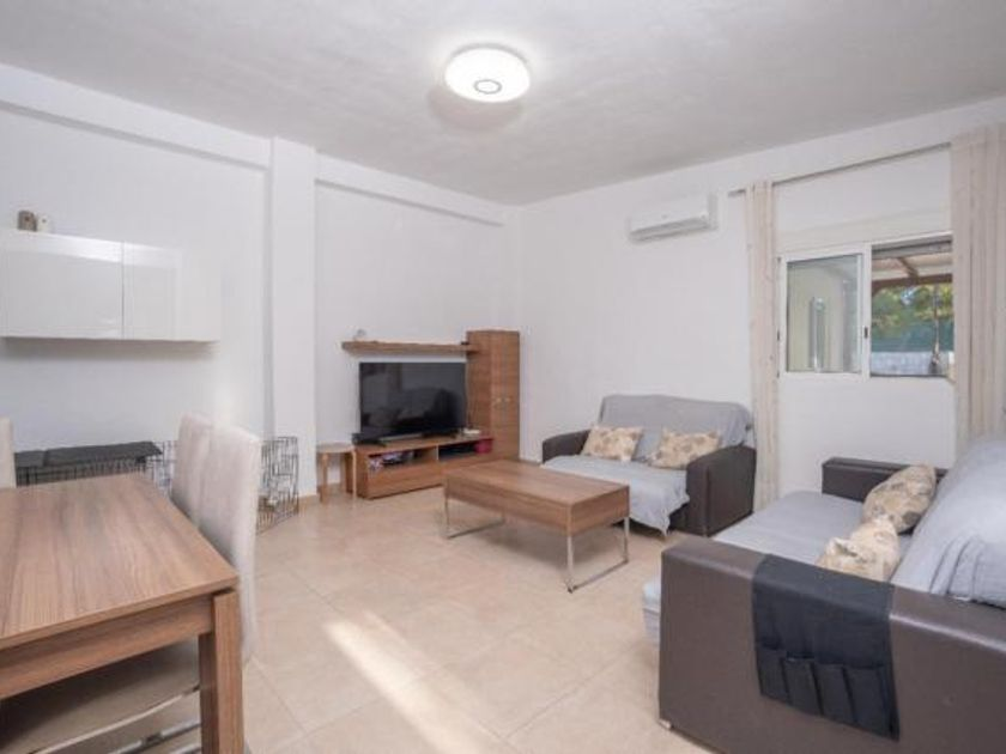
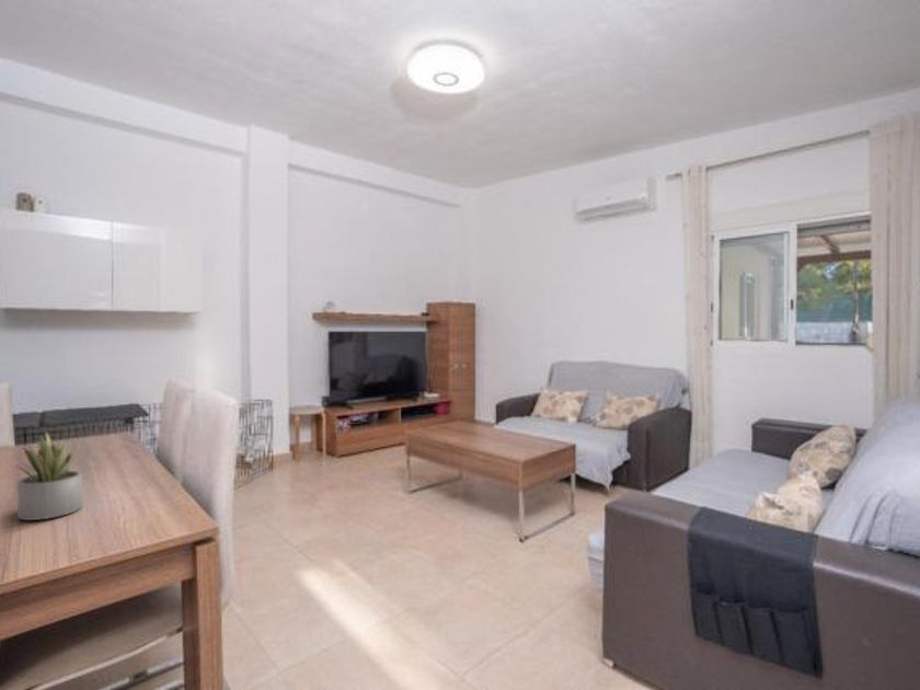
+ succulent plant [16,430,83,521]
